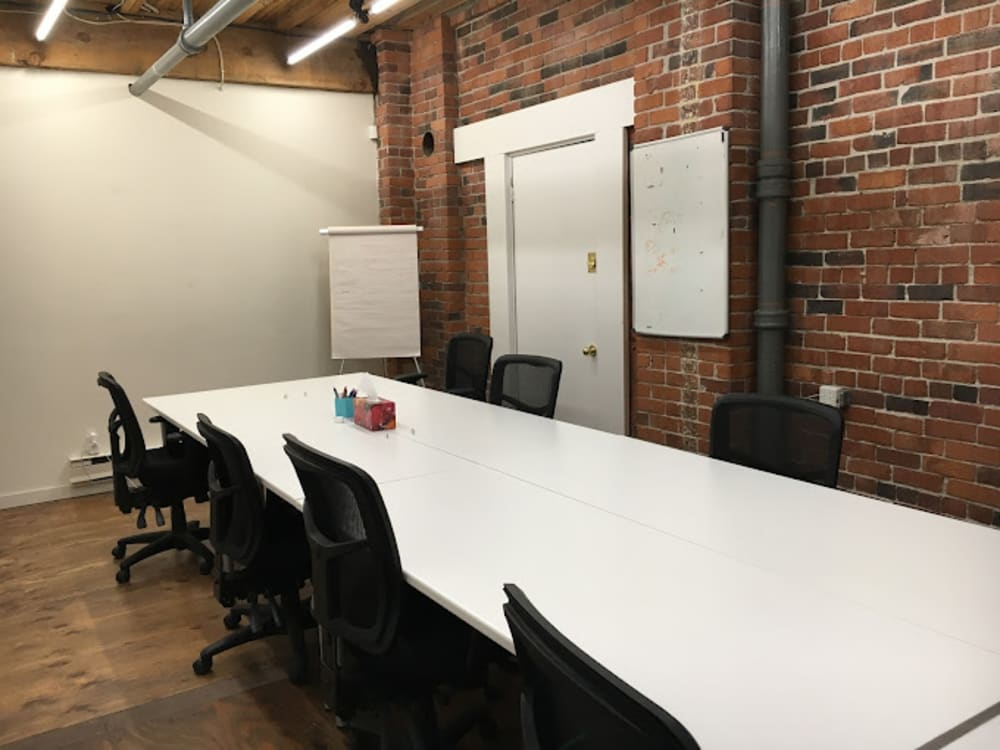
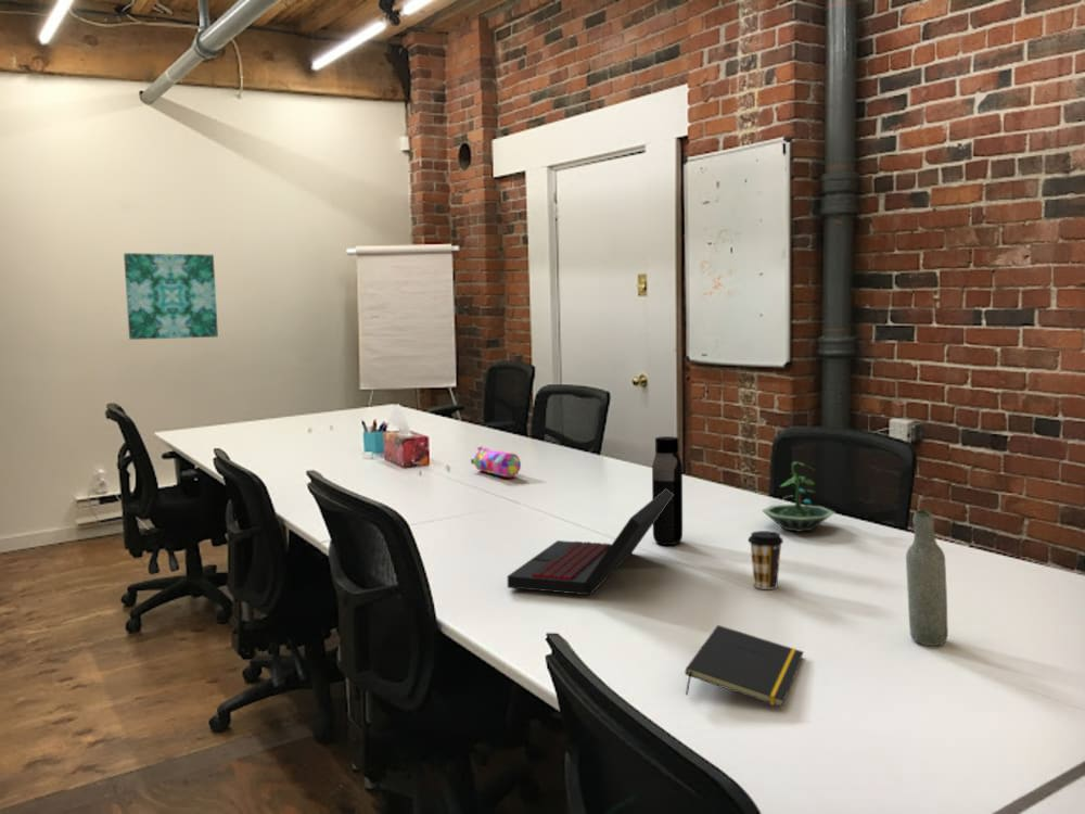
+ wall art [123,252,219,341]
+ notepad [684,624,805,709]
+ bottle [905,509,949,647]
+ pencil case [470,445,522,478]
+ coffee cup [746,530,784,590]
+ terrarium [761,460,835,533]
+ laptop [507,488,674,596]
+ water bottle [651,435,684,546]
